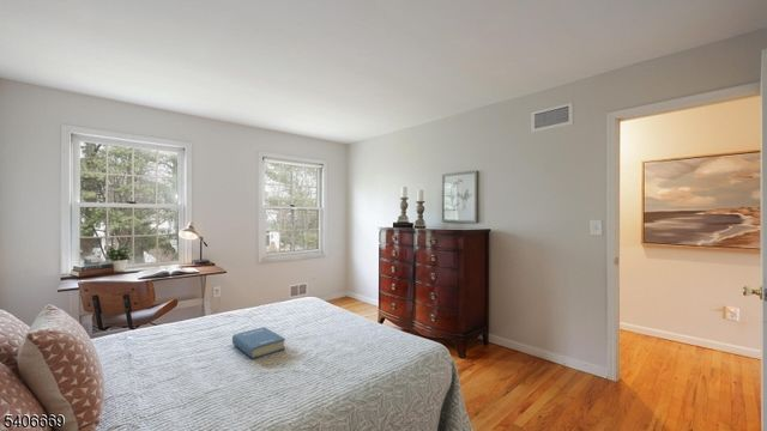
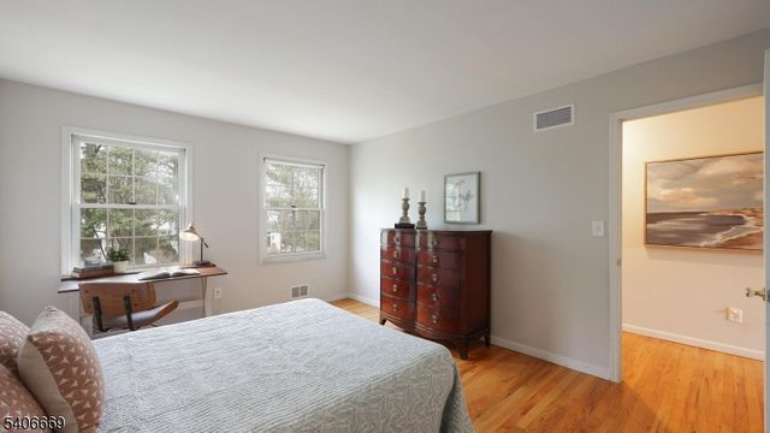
- hardback book [231,326,286,360]
